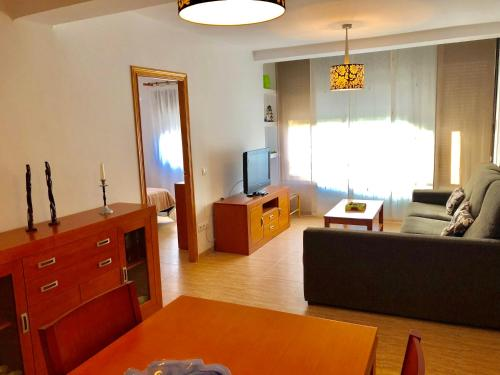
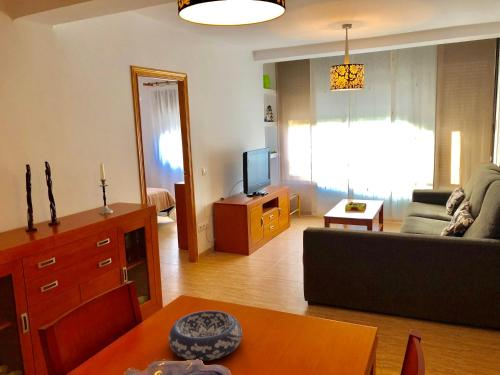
+ decorative bowl [168,310,243,362]
